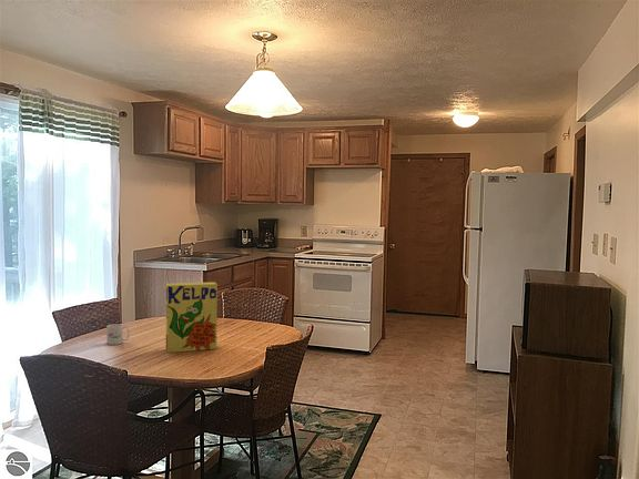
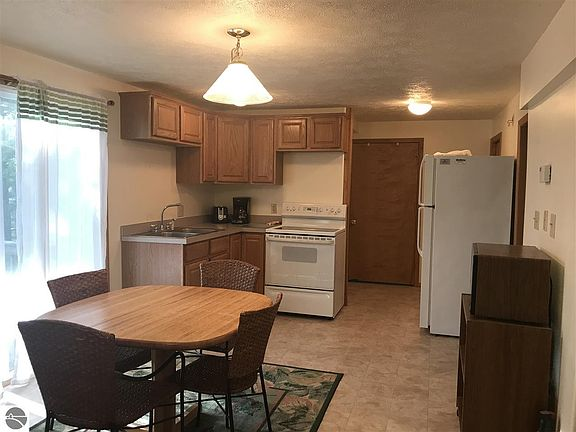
- mug [105,323,131,346]
- cereal box [165,282,219,354]
